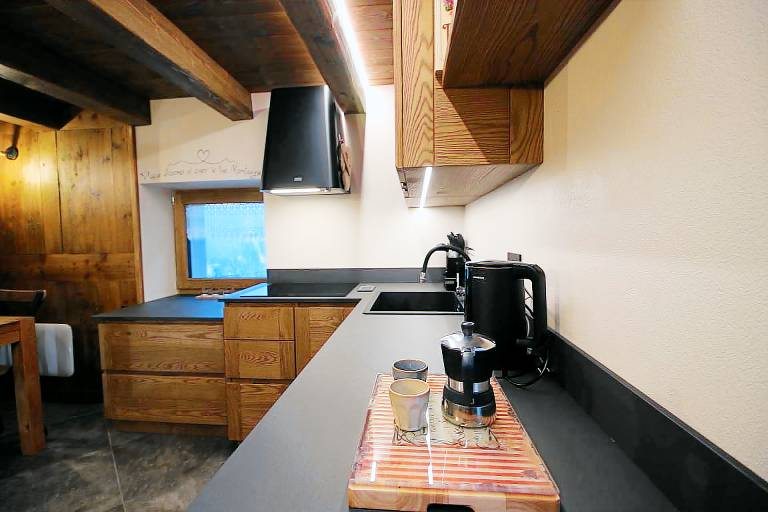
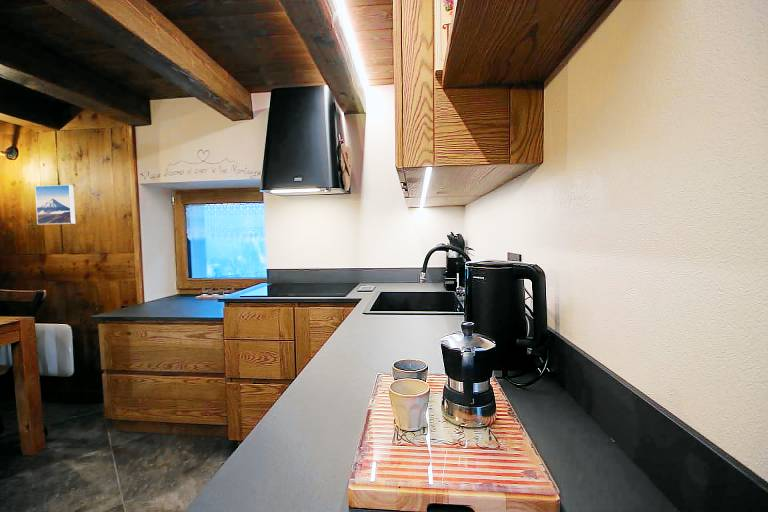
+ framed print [34,184,76,226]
